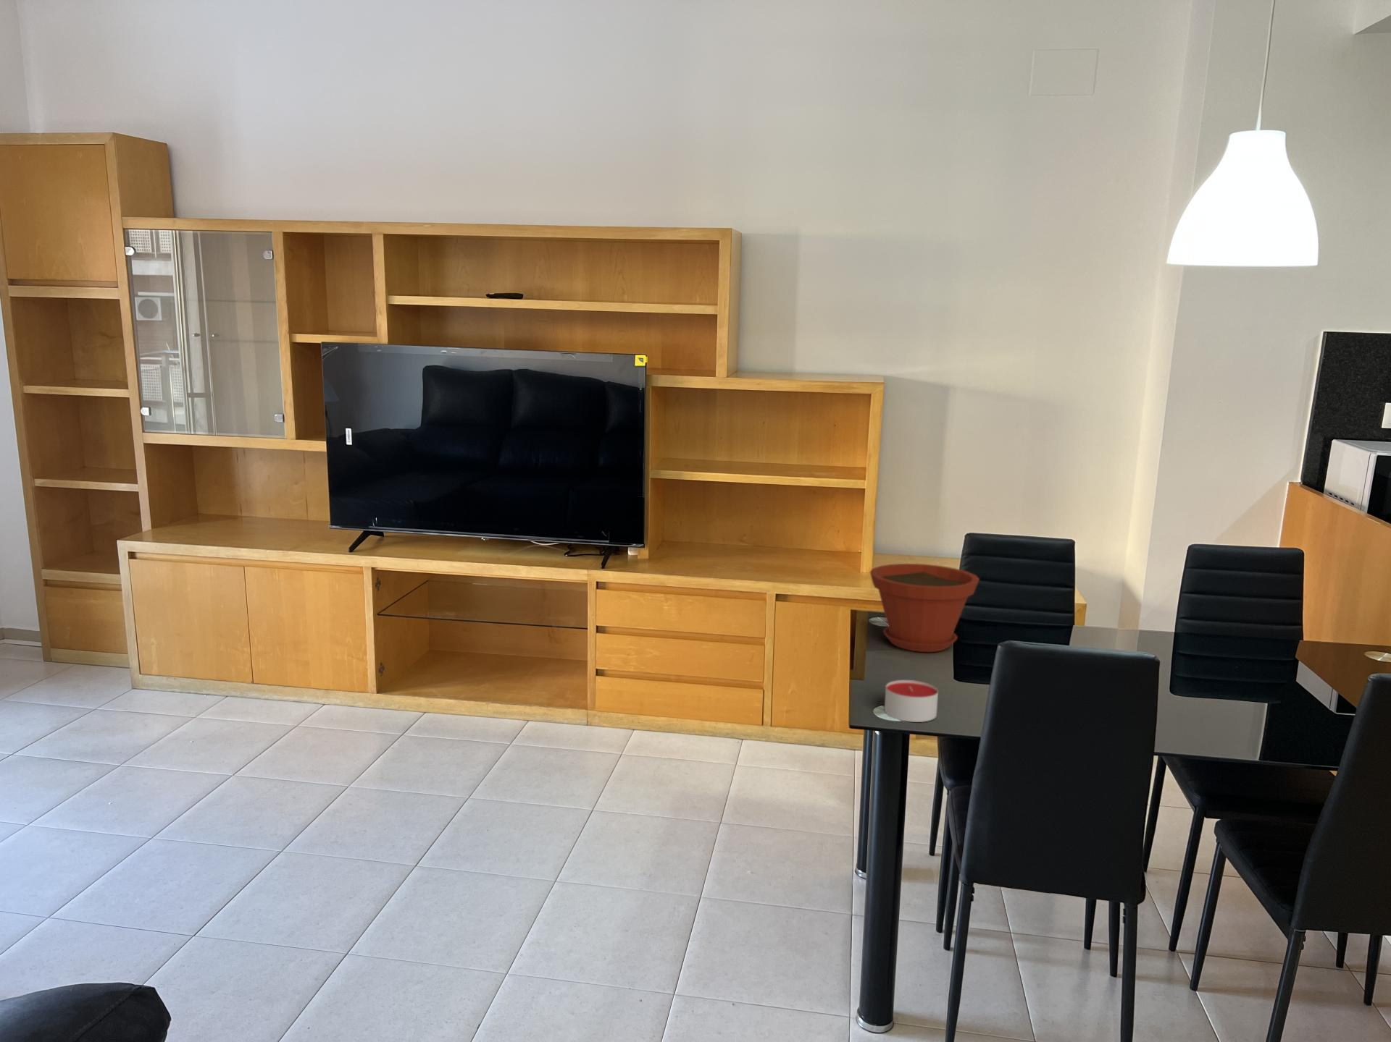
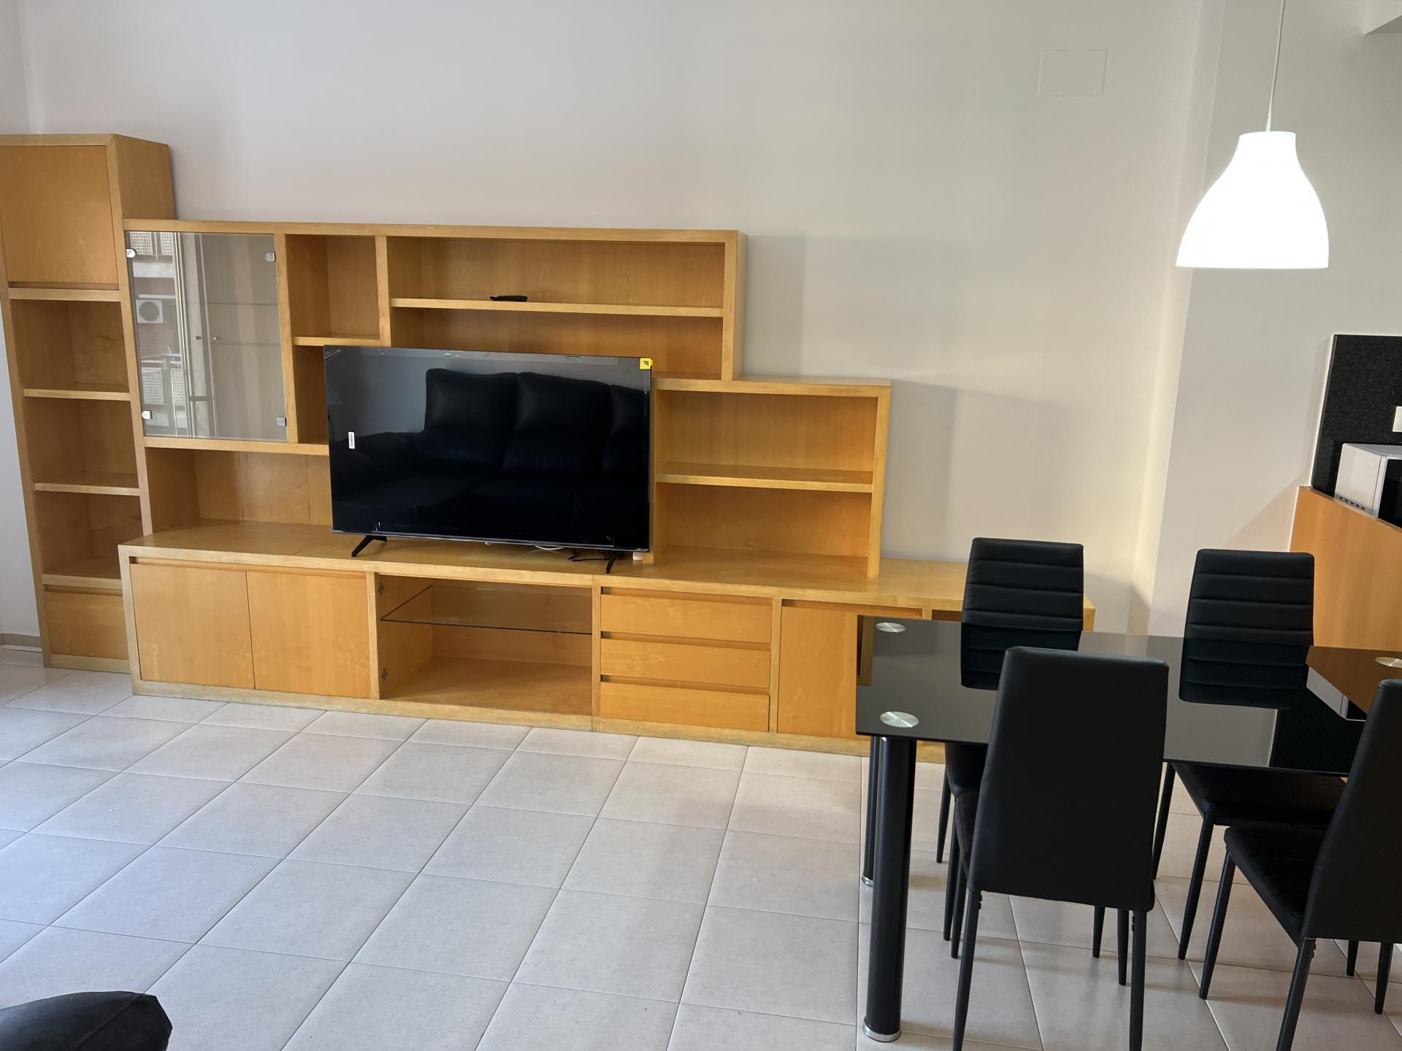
- plant pot [870,563,980,652]
- candle [884,680,939,722]
